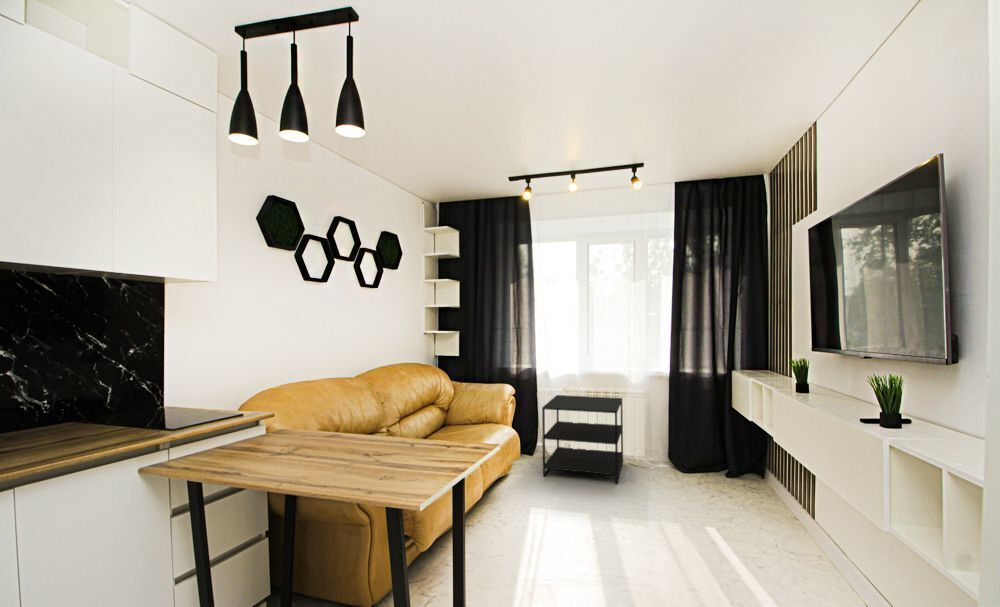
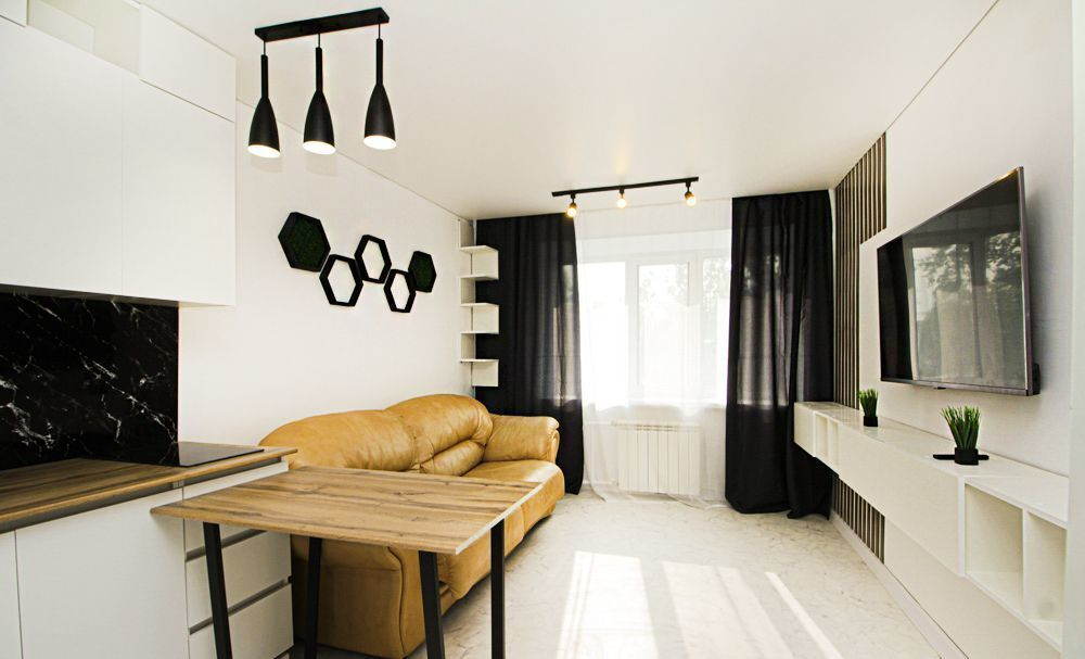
- side table [541,394,624,485]
